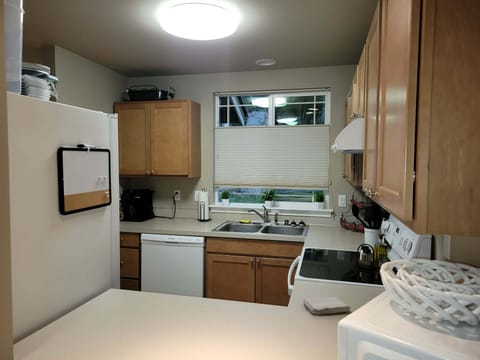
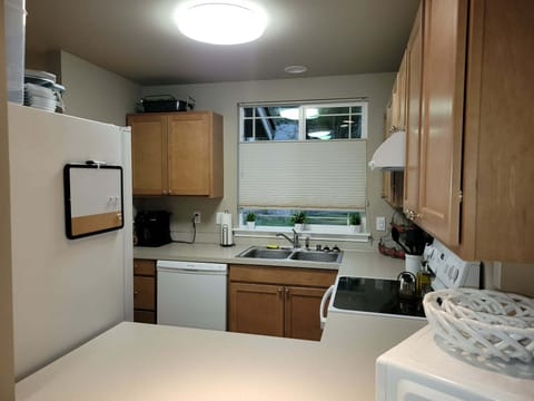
- washcloth [302,296,351,315]
